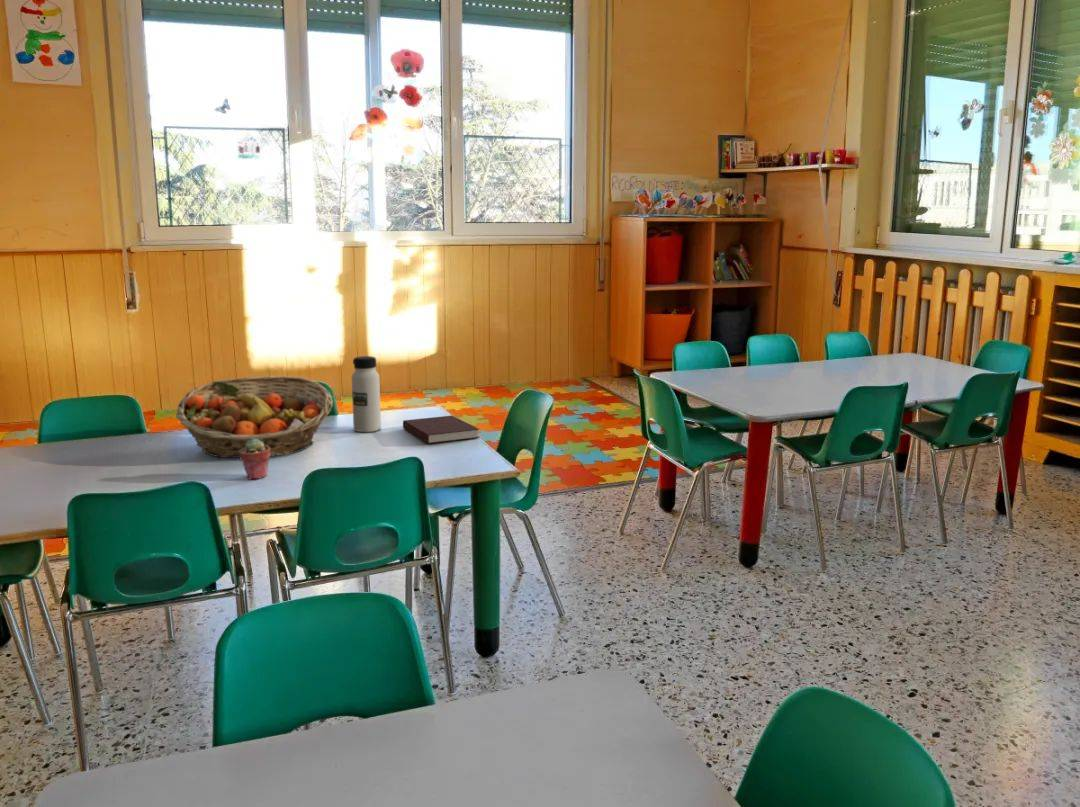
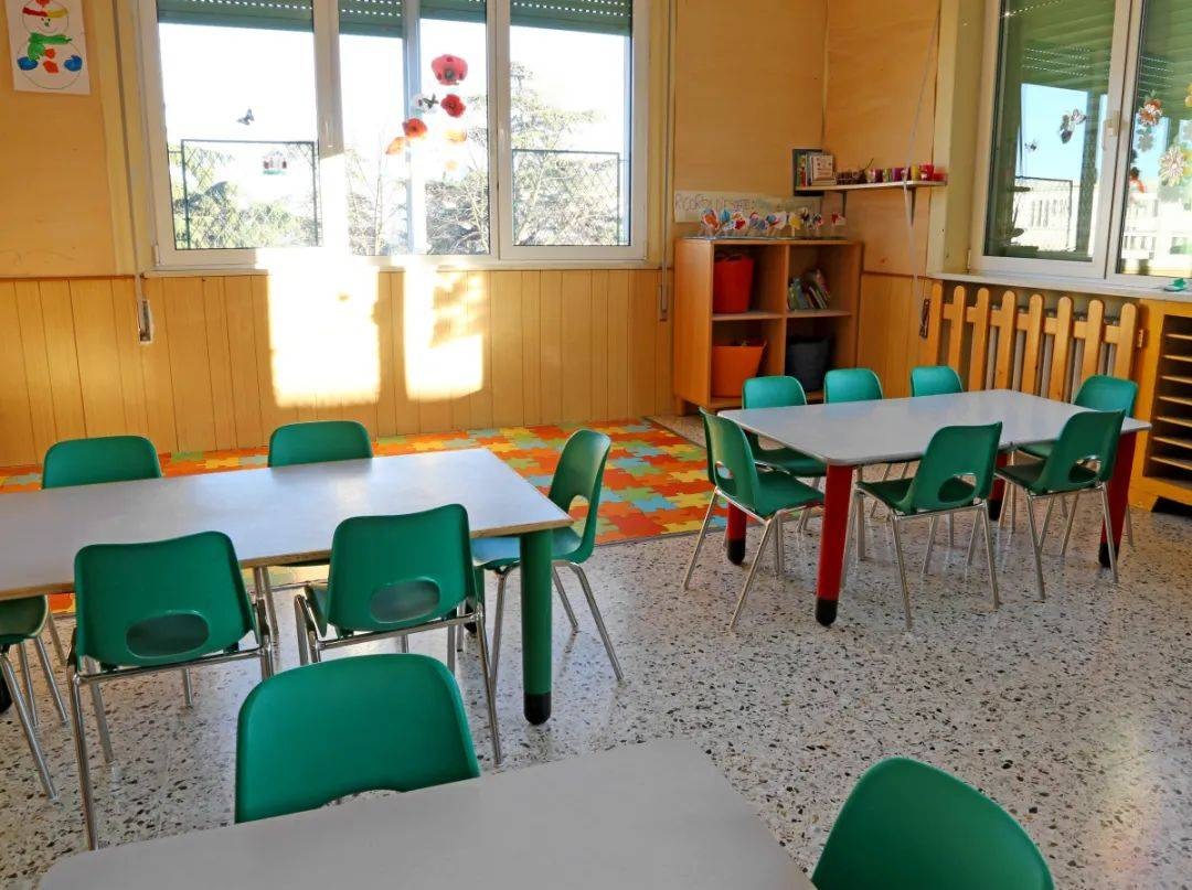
- notebook [402,415,480,445]
- fruit basket [175,375,334,459]
- water bottle [351,355,382,433]
- potted succulent [239,438,271,480]
